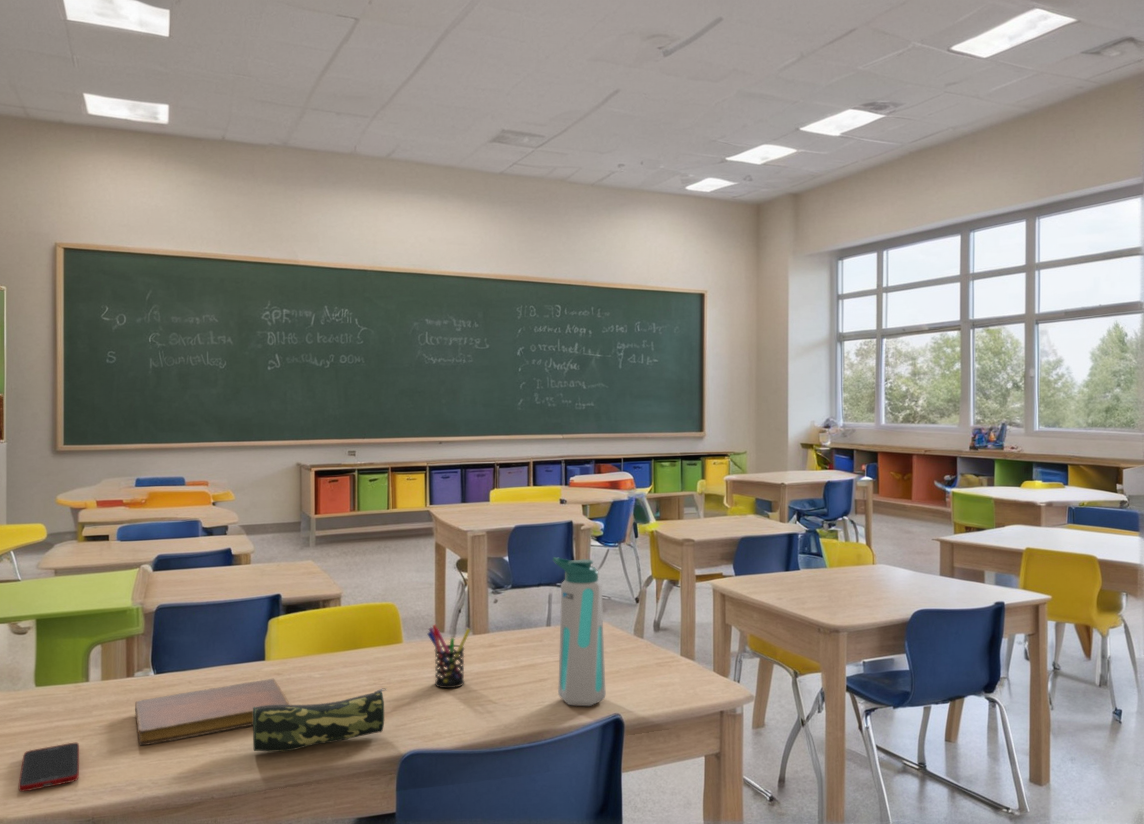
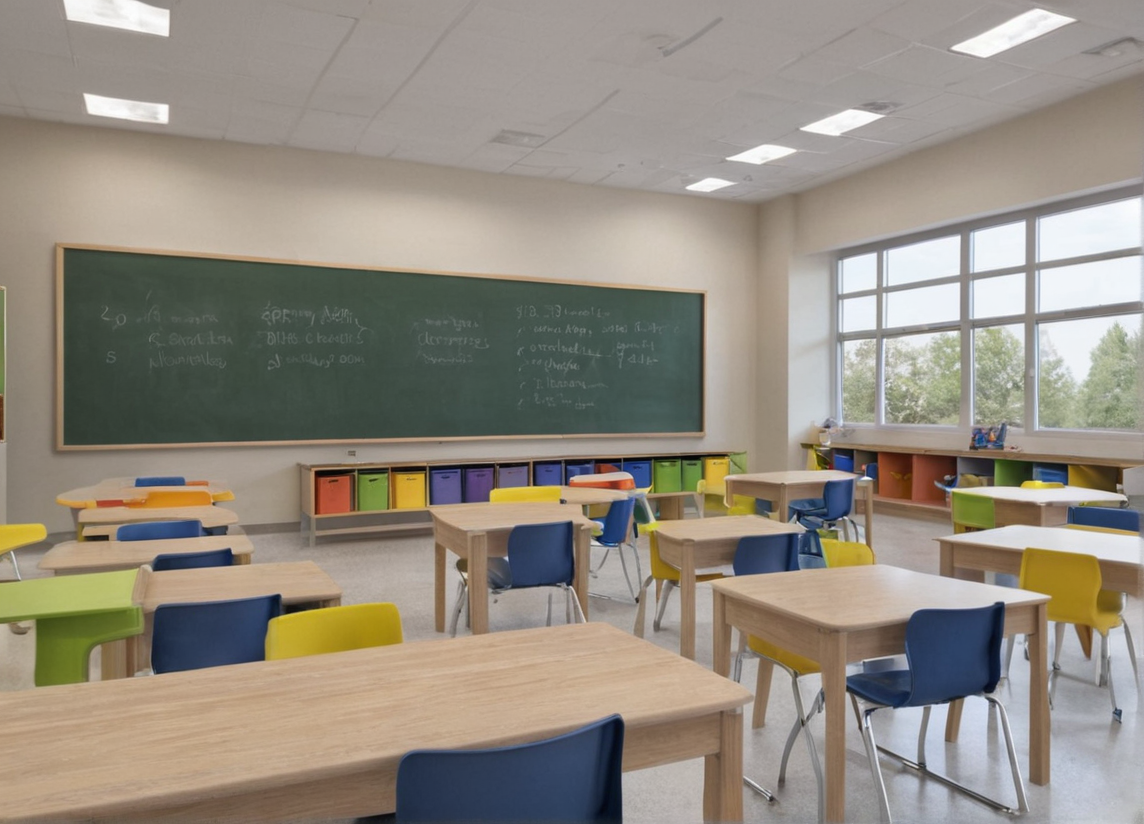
- pen holder [426,624,471,689]
- pencil case [252,687,388,752]
- cell phone [18,742,80,793]
- notebook [134,678,290,746]
- water bottle [552,556,607,707]
